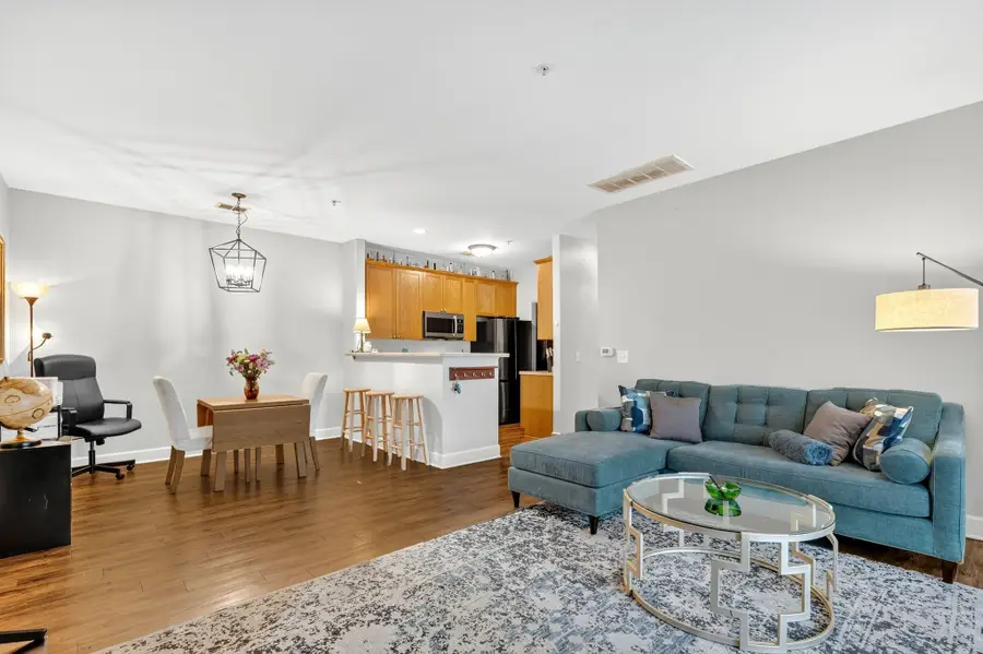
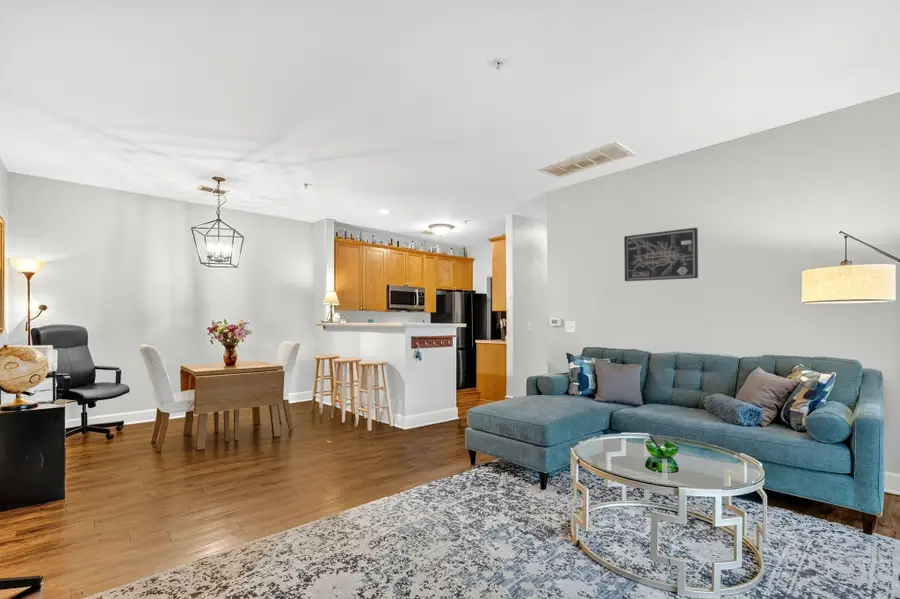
+ wall art [623,227,699,282]
